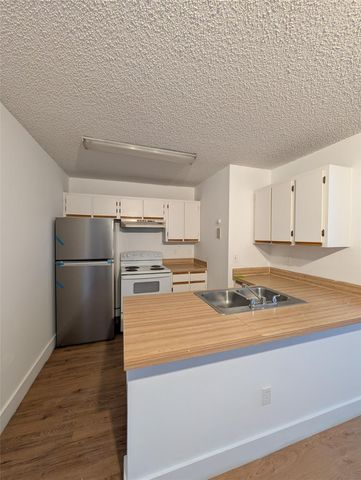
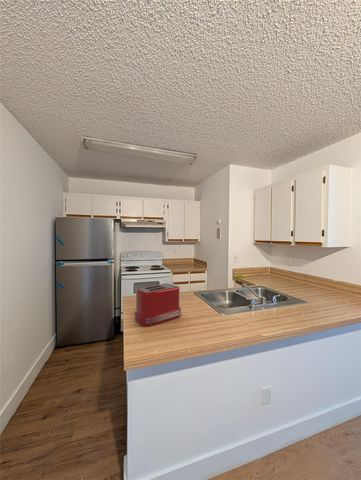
+ toaster [134,282,182,327]
